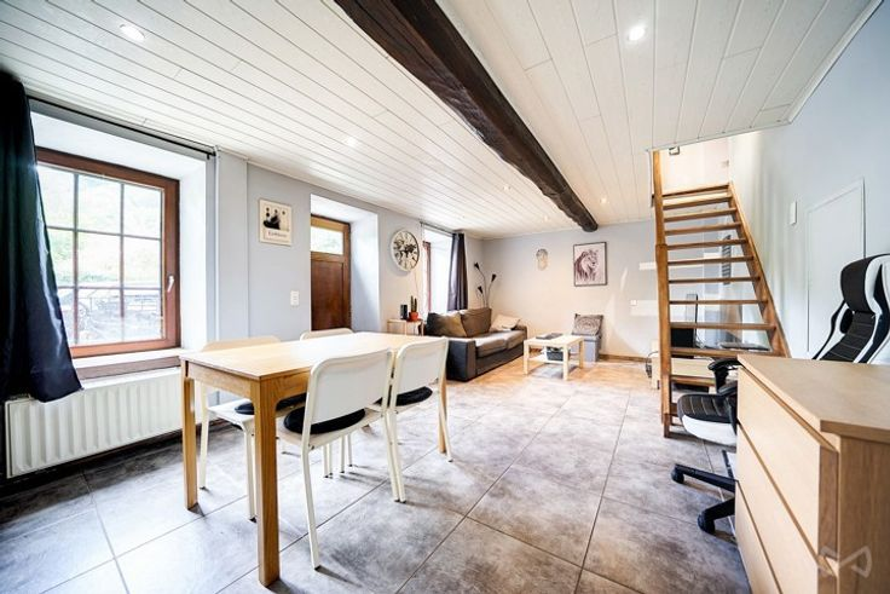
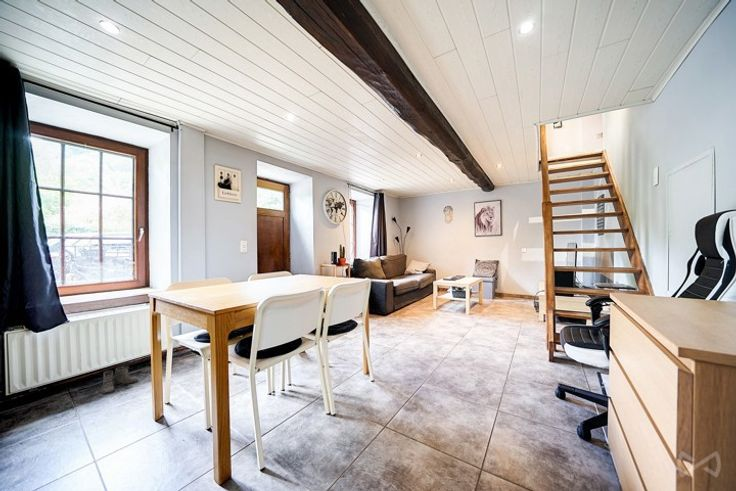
+ boots [99,366,139,395]
